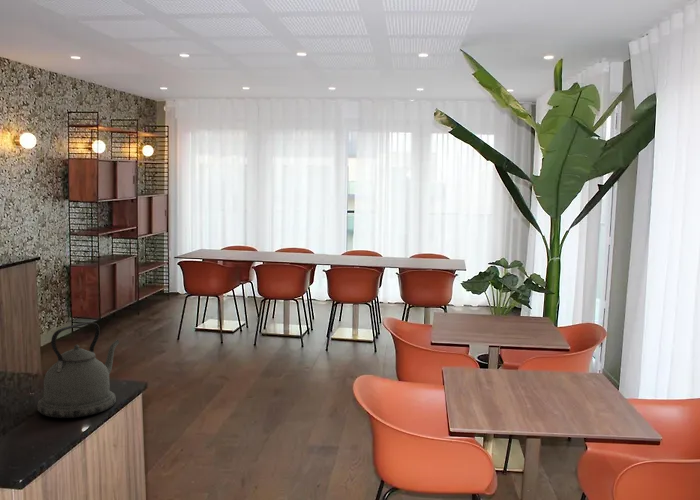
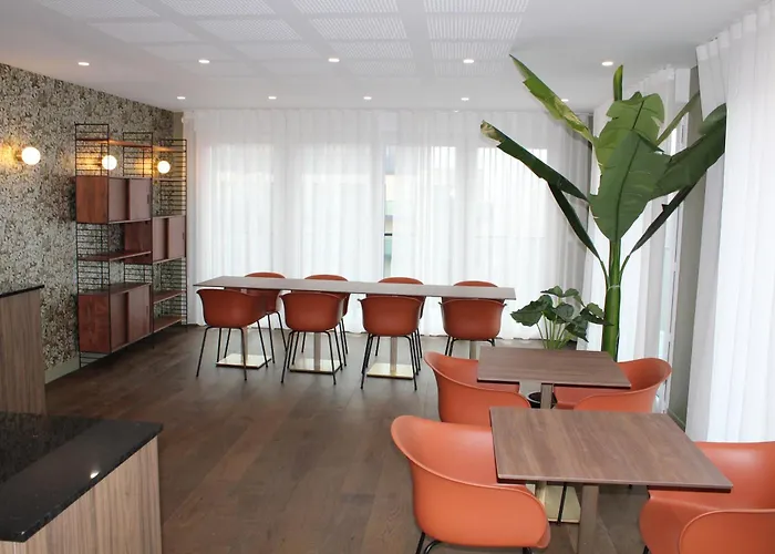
- kettle [36,321,120,419]
